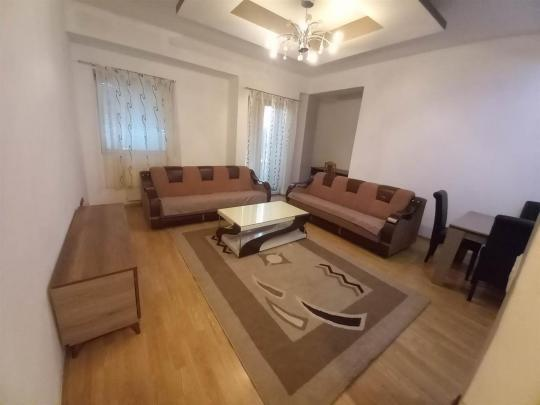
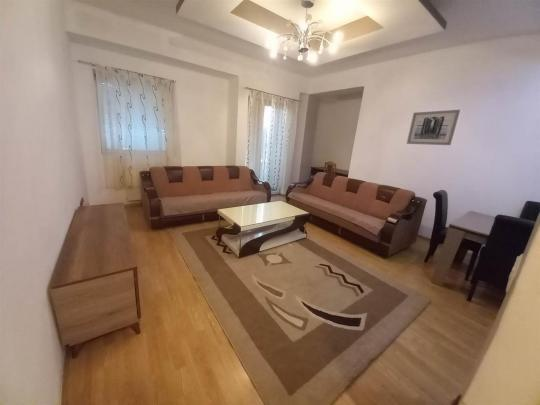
+ wall art [406,109,461,146]
